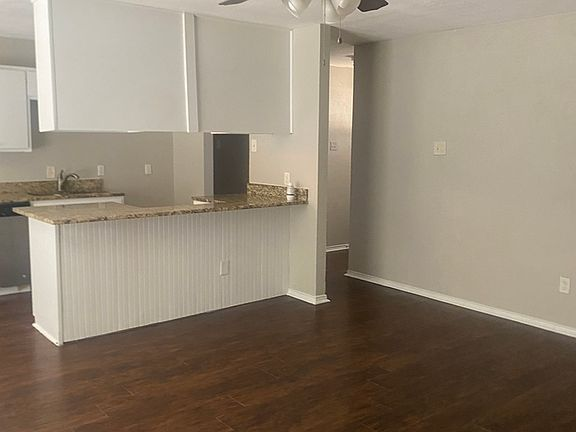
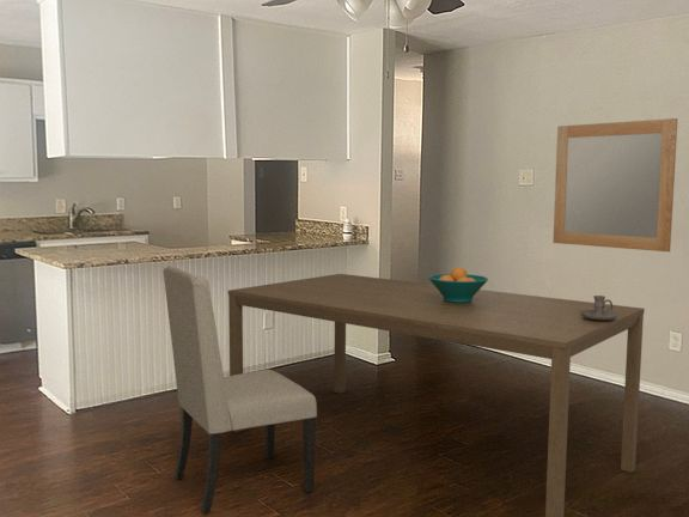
+ dining table [227,273,646,517]
+ fruit bowl [427,266,489,303]
+ candle holder [580,294,617,321]
+ home mirror [551,117,679,253]
+ chair [161,264,318,516]
